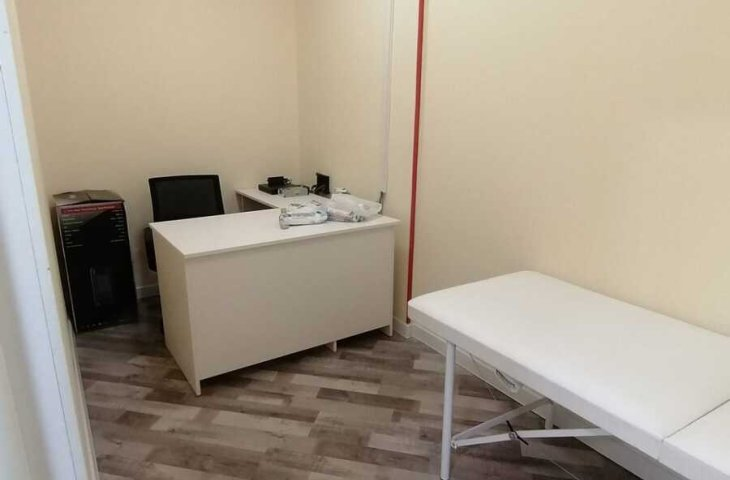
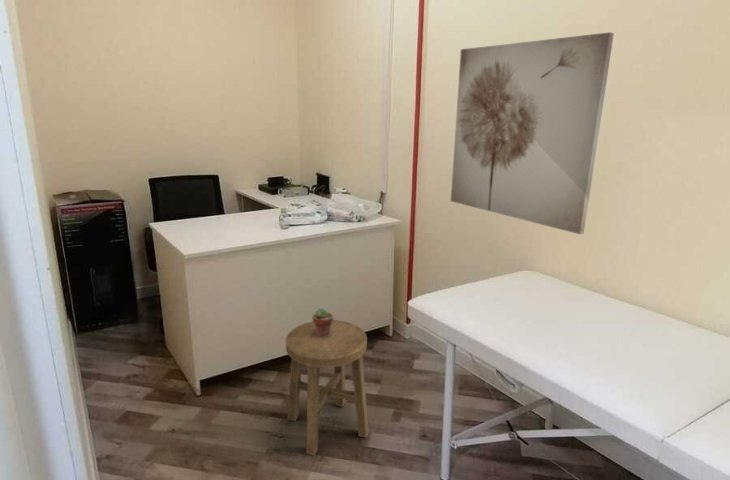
+ stool [285,319,370,457]
+ wall art [450,31,615,235]
+ potted succulent [311,307,334,337]
